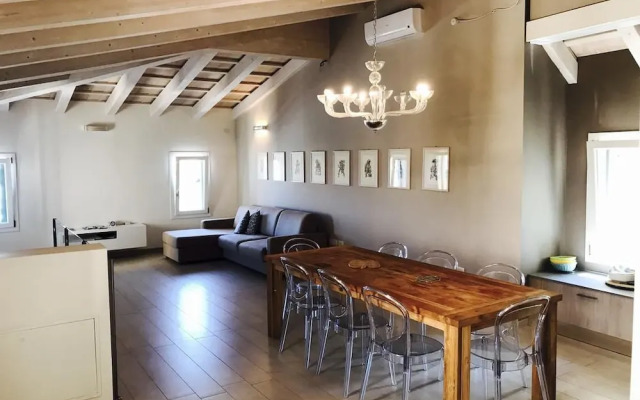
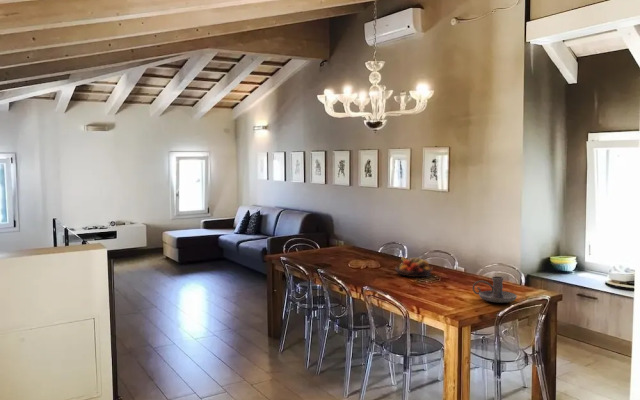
+ candle holder [472,275,518,304]
+ fruit bowl [394,256,434,278]
